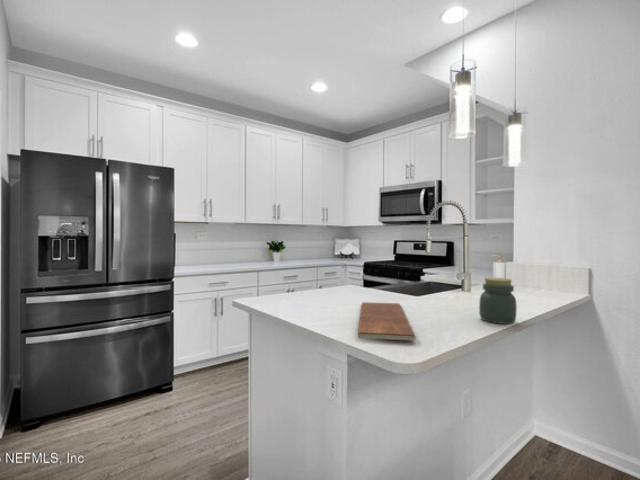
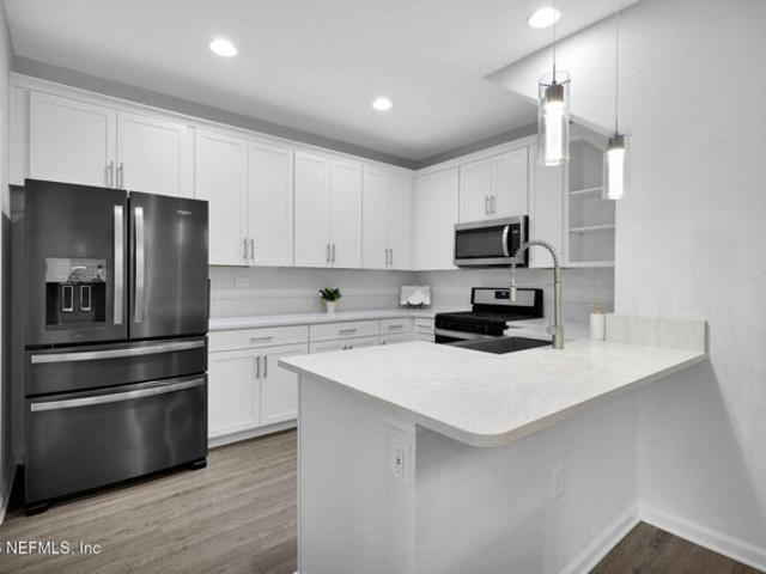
- chopping board [357,301,417,342]
- jar [478,277,518,325]
